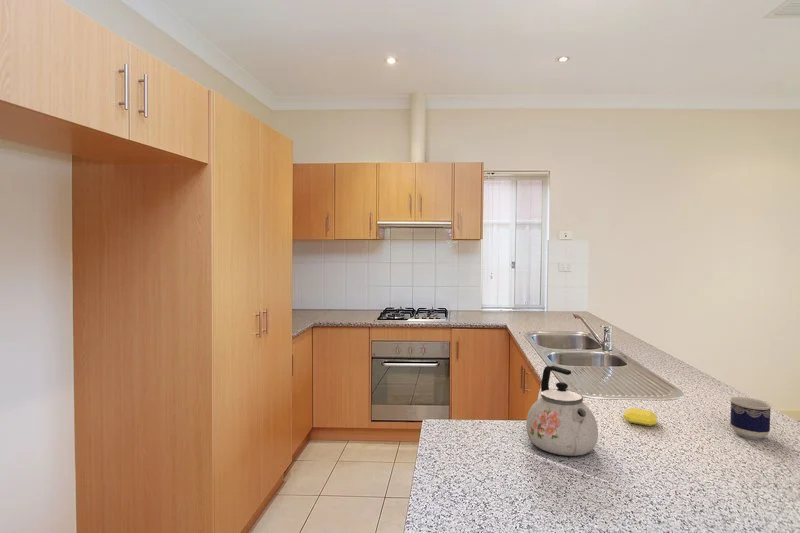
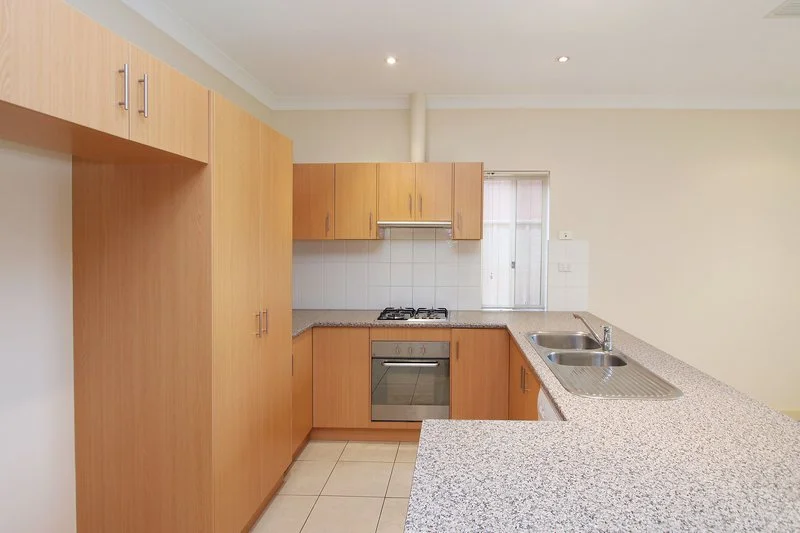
- cup [729,396,773,441]
- kettle [525,365,599,457]
- soap bar [623,407,658,427]
